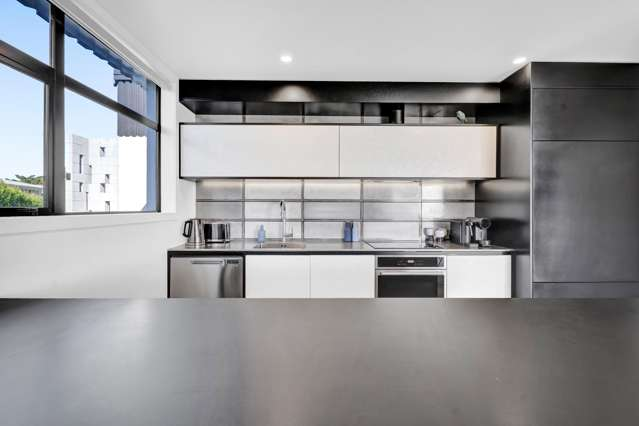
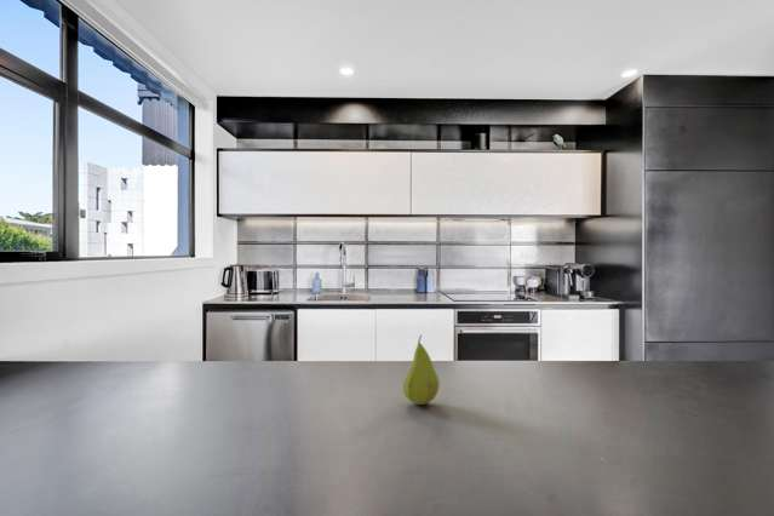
+ fruit [402,333,441,406]
